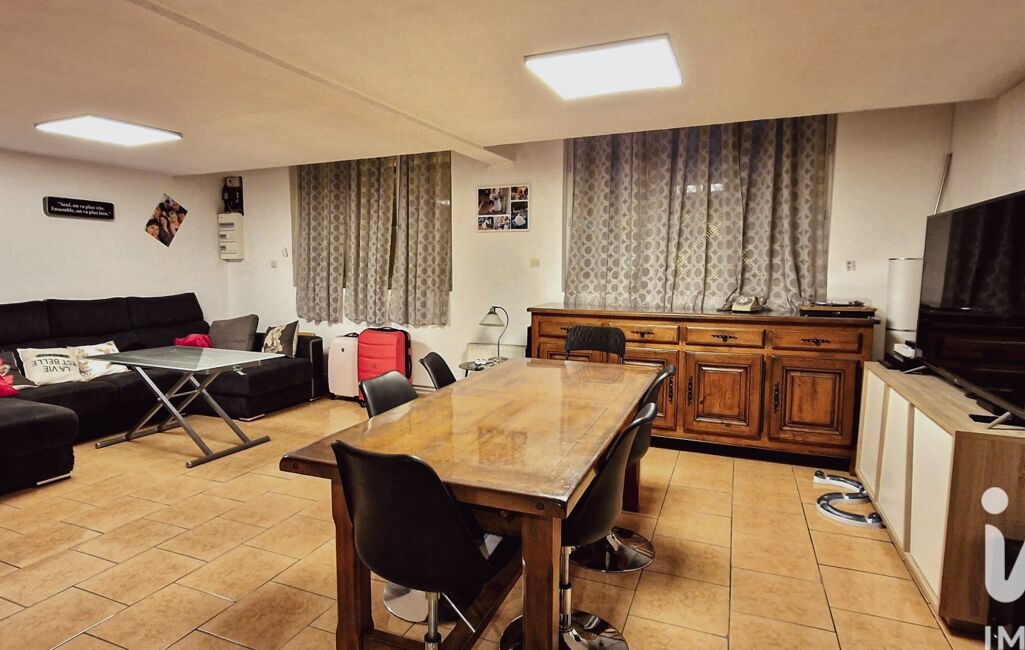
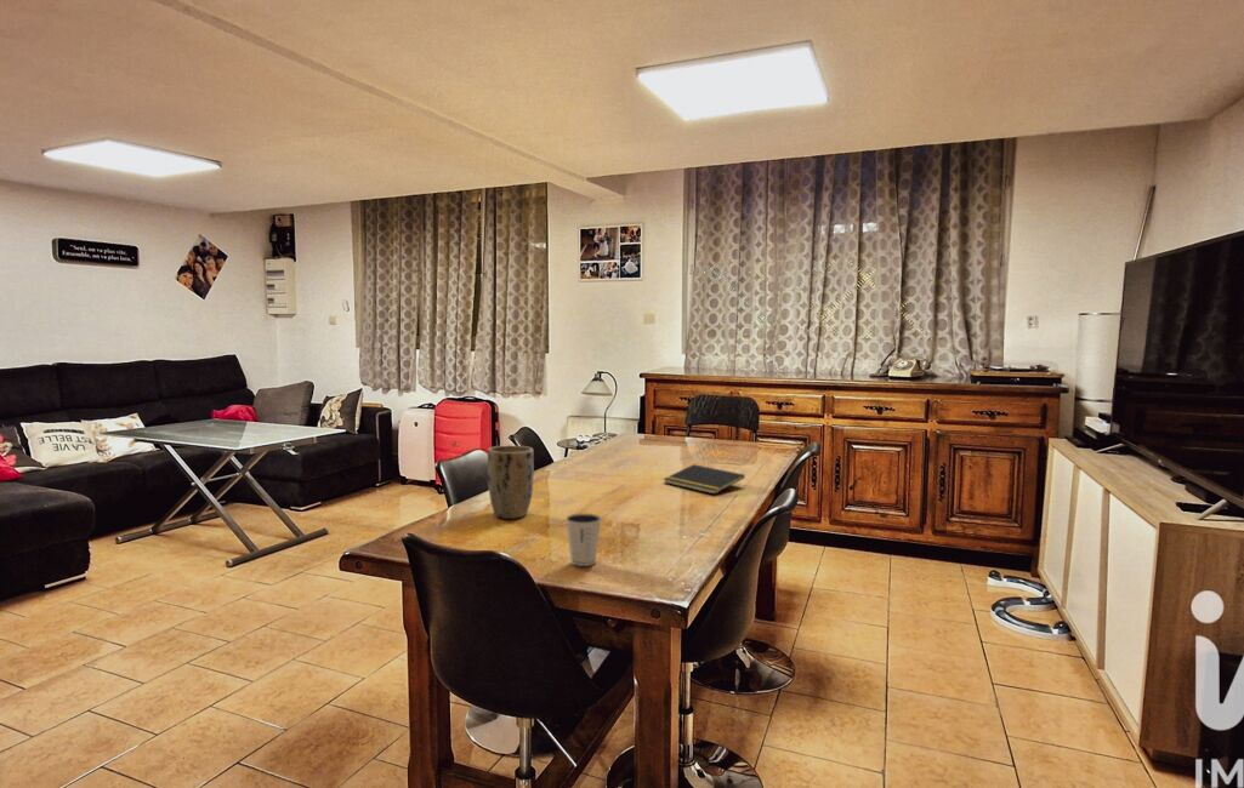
+ notepad [663,463,746,496]
+ plant pot [485,444,535,520]
+ dixie cup [564,513,603,567]
